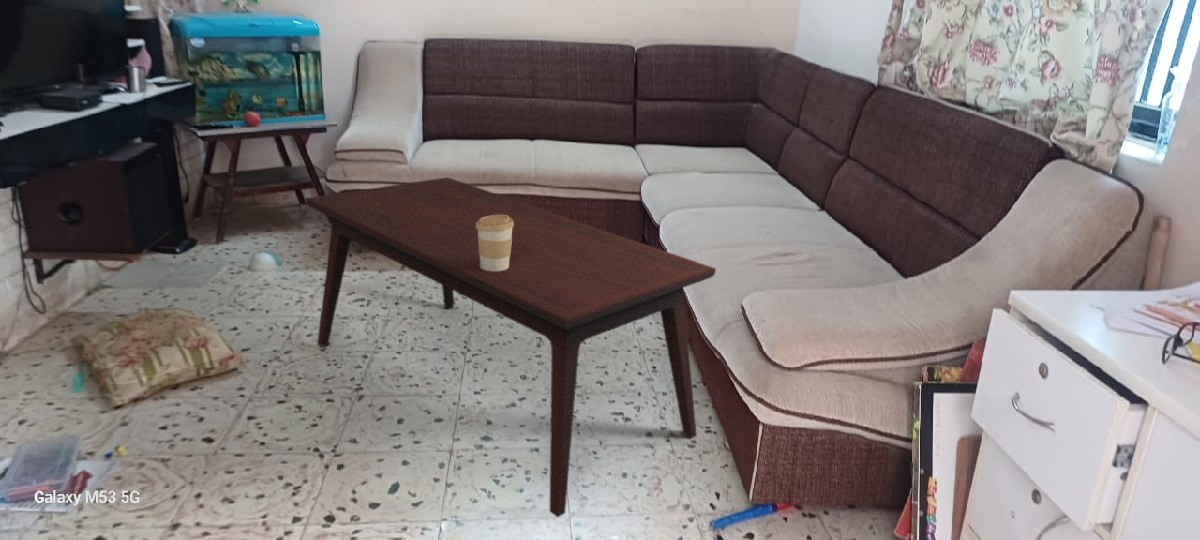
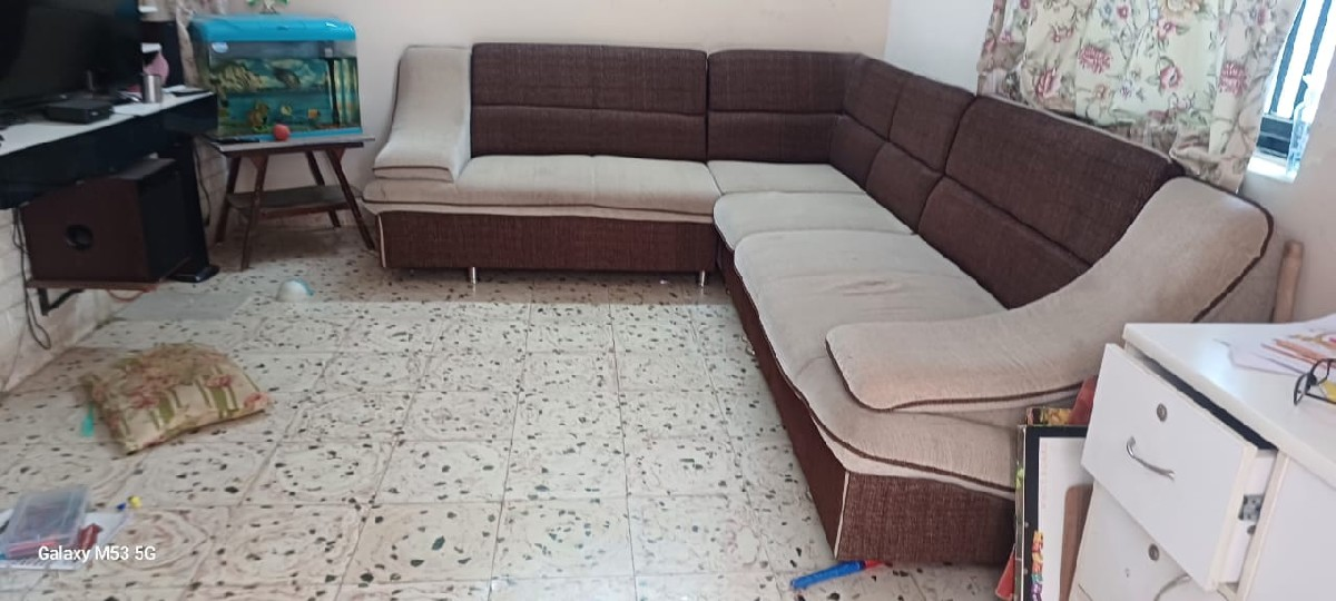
- coffee cup [476,215,514,271]
- coffee table [305,176,717,518]
